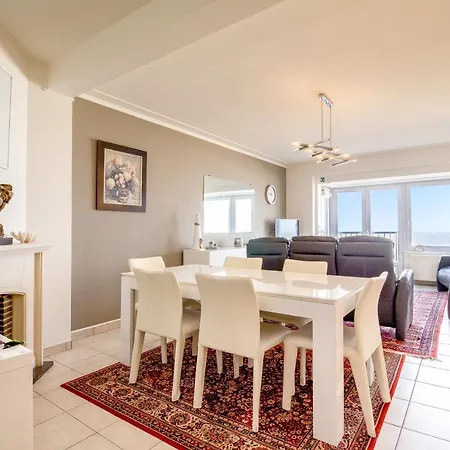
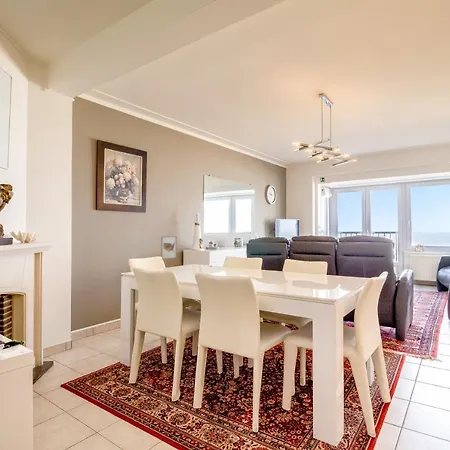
+ wall art [160,235,178,260]
